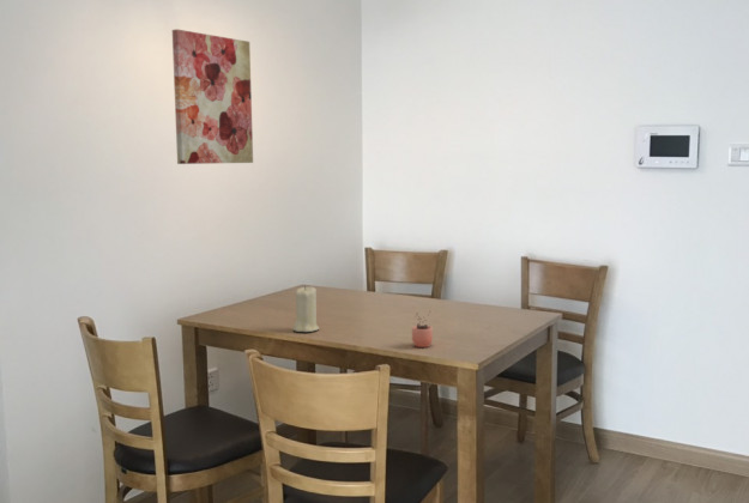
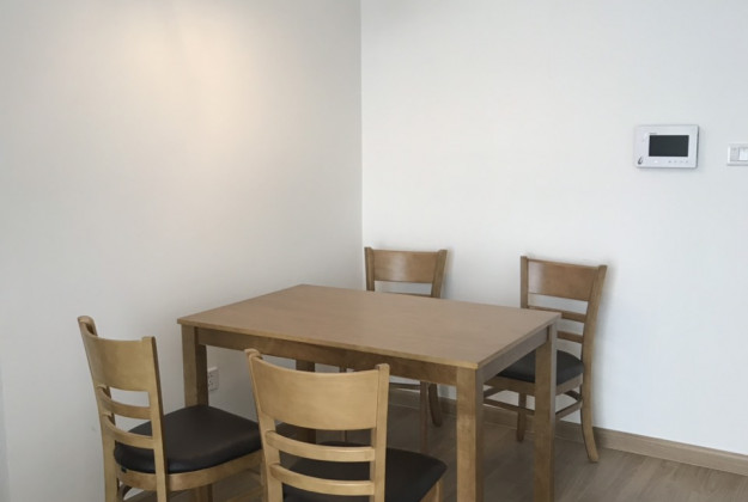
- cocoa [411,310,434,349]
- candle [291,284,320,333]
- wall art [171,28,254,165]
